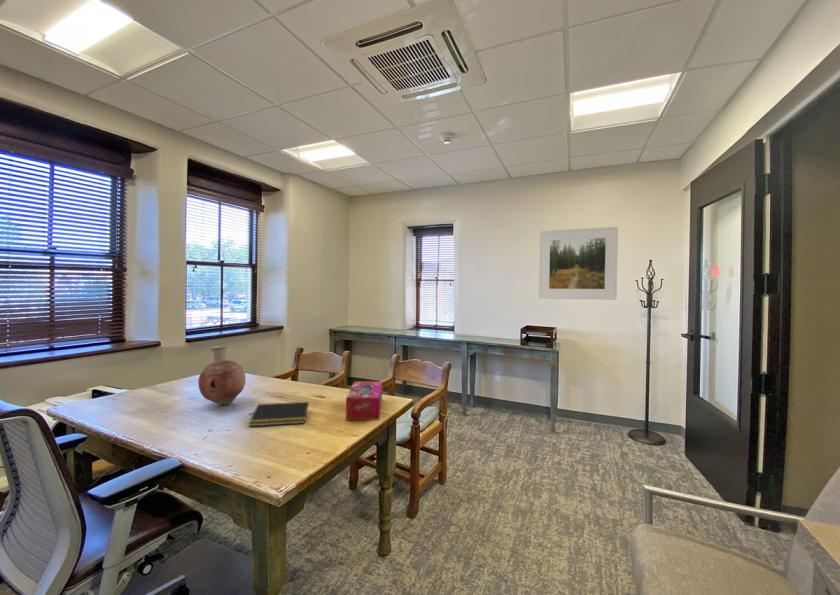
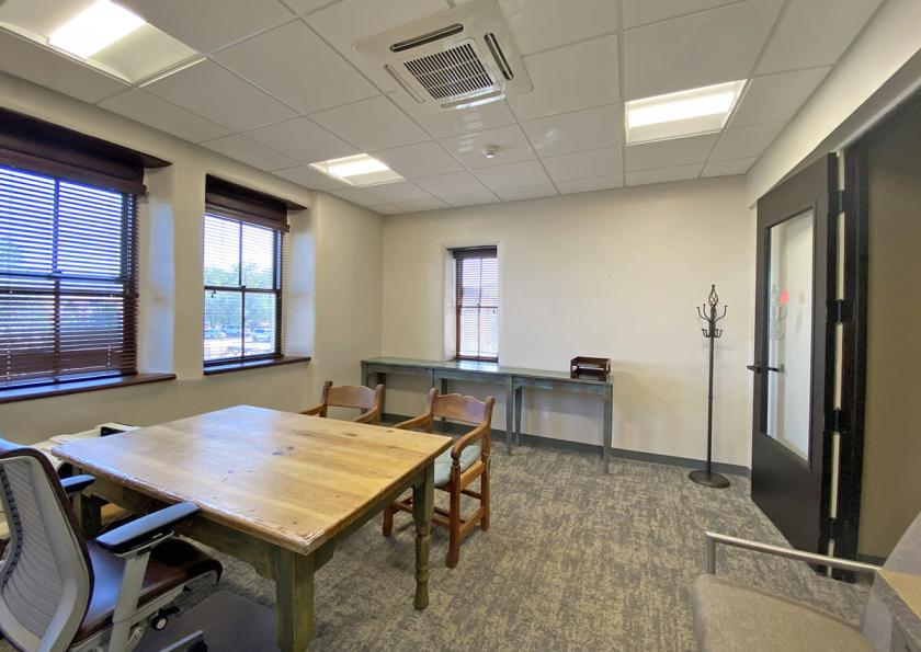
- vase [197,345,247,406]
- tissue box [345,381,383,421]
- notepad [248,401,310,427]
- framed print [538,226,619,301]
